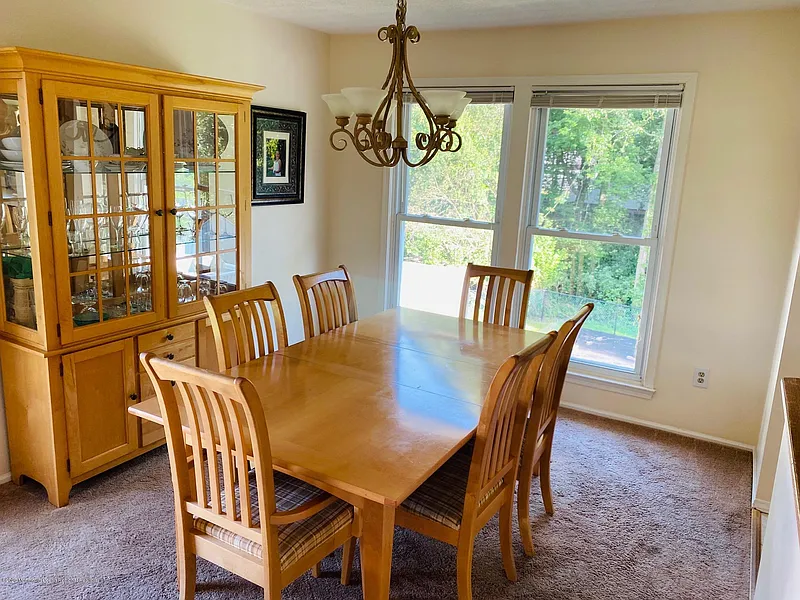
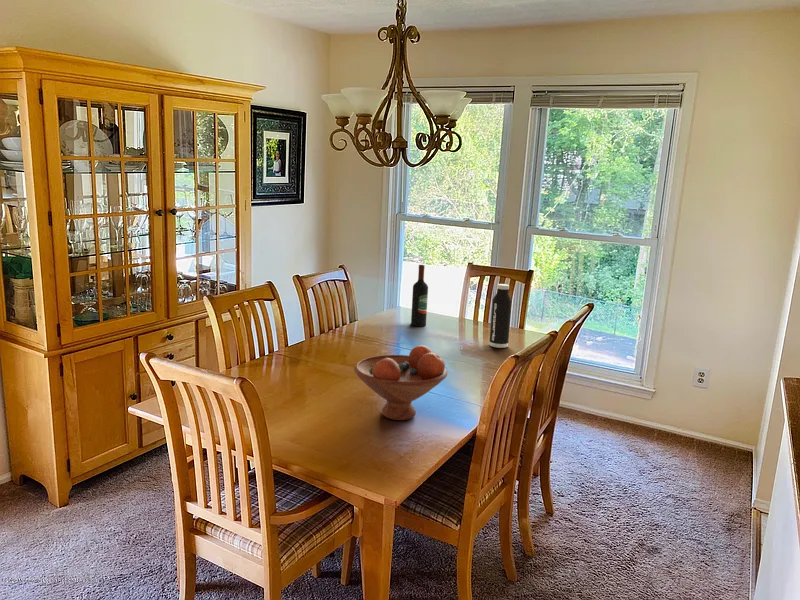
+ fruit bowl [353,344,448,421]
+ water bottle [488,283,513,349]
+ wine bottle [410,264,429,327]
